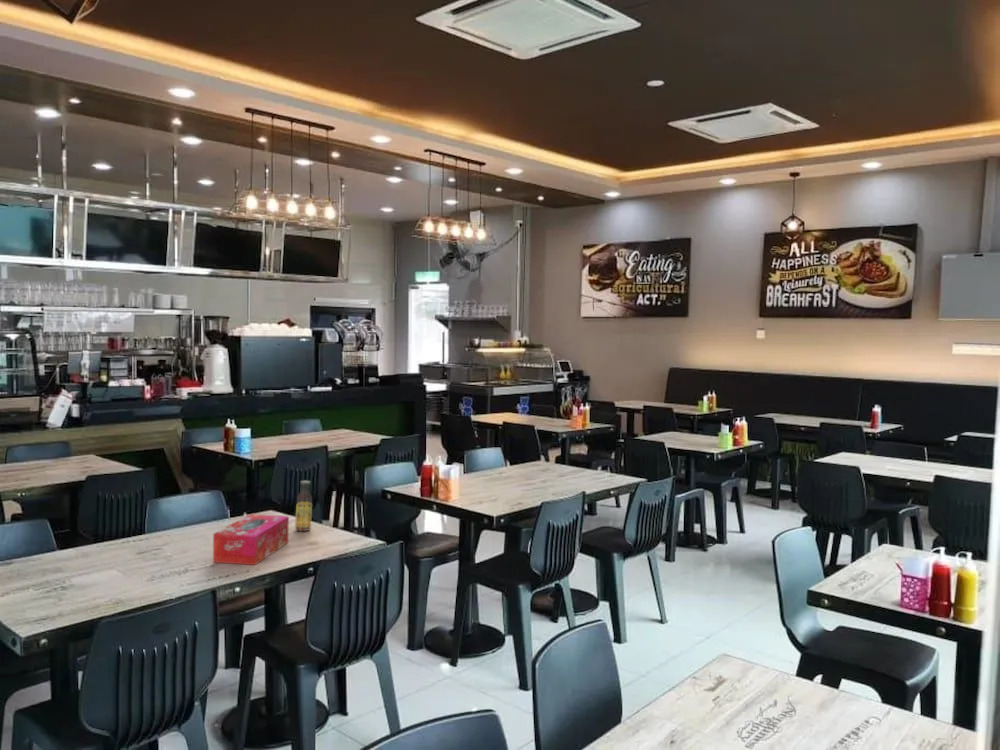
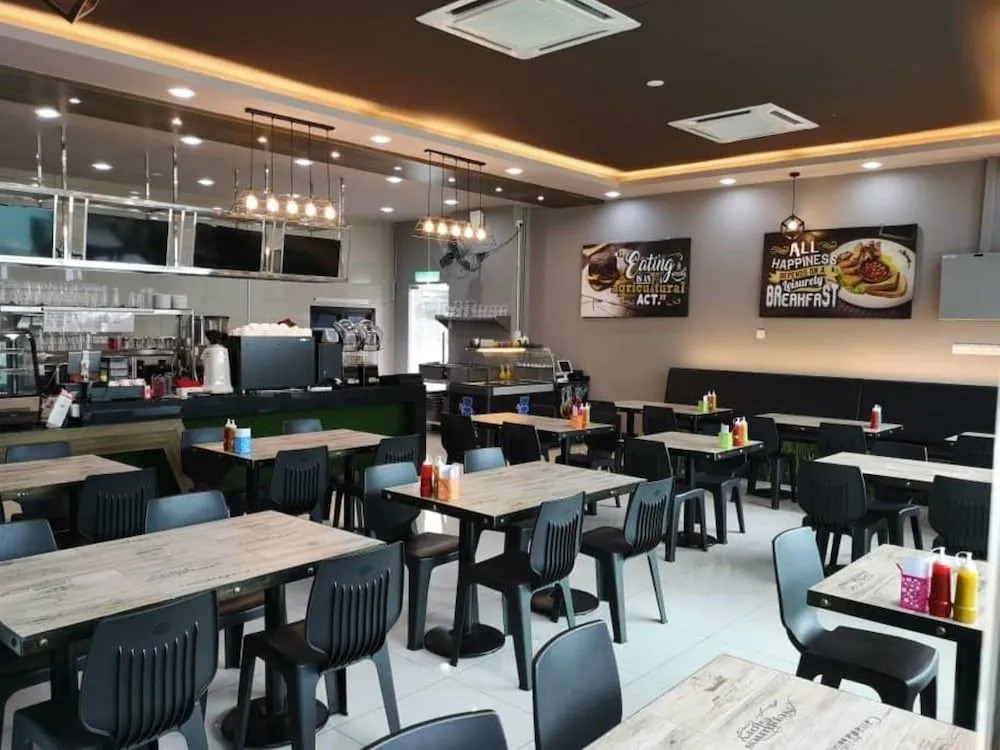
- sauce bottle [294,480,313,532]
- tissue box [212,513,290,566]
